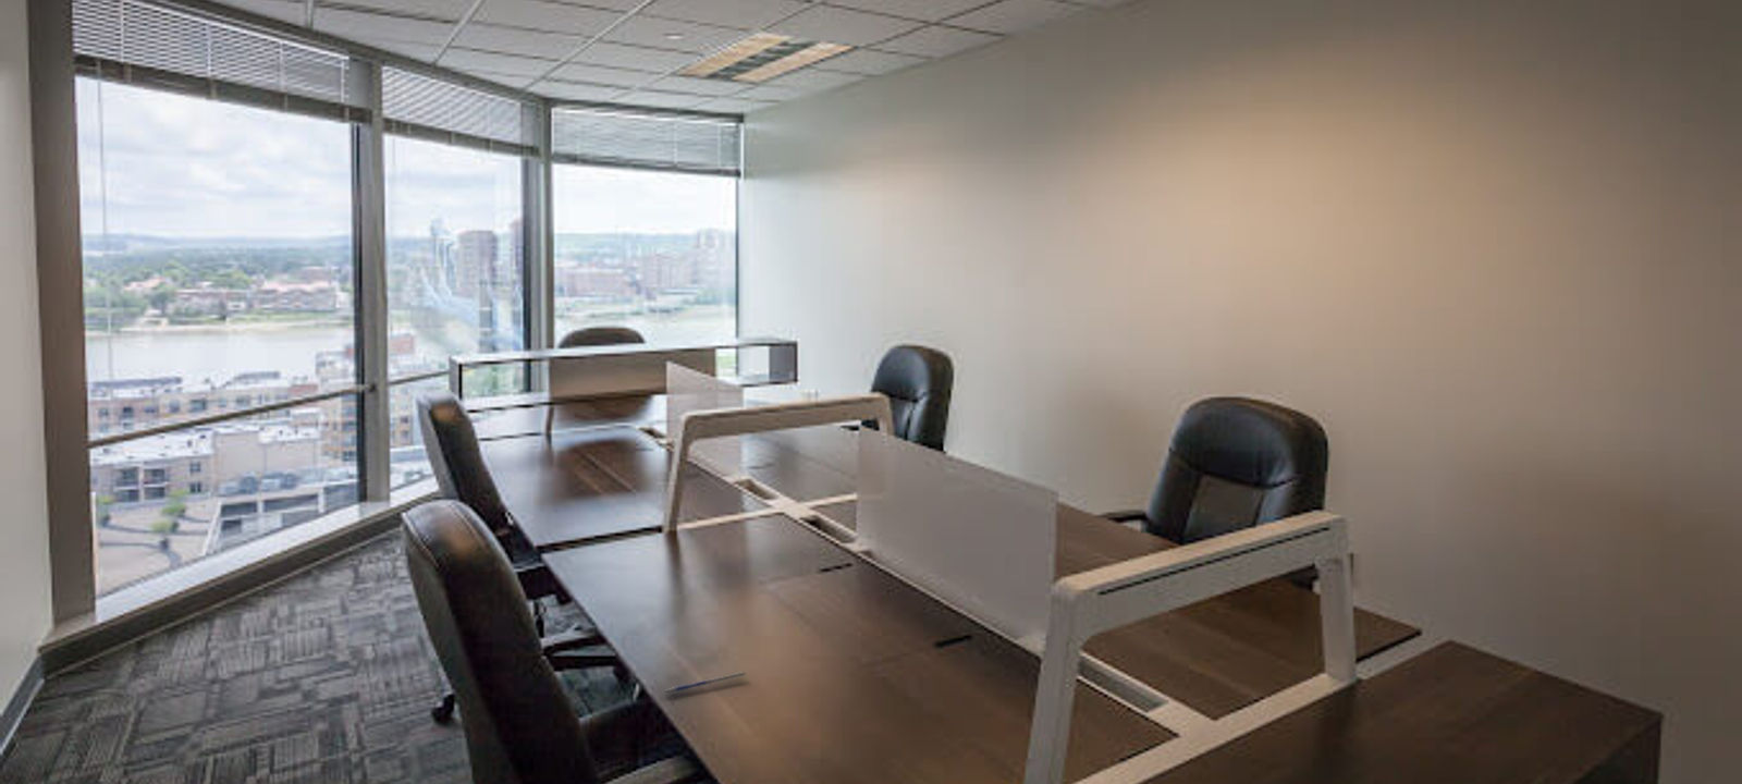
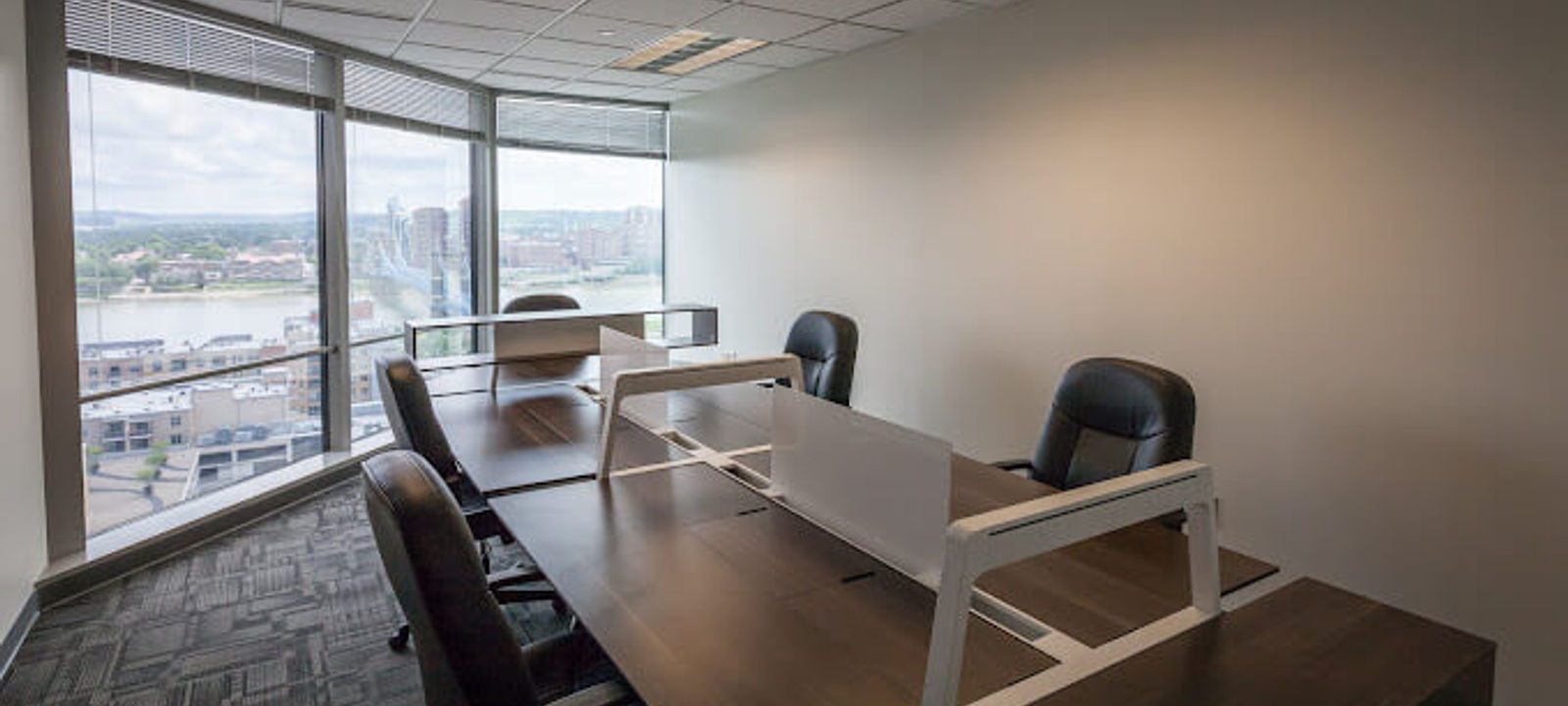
- pen [663,671,745,696]
